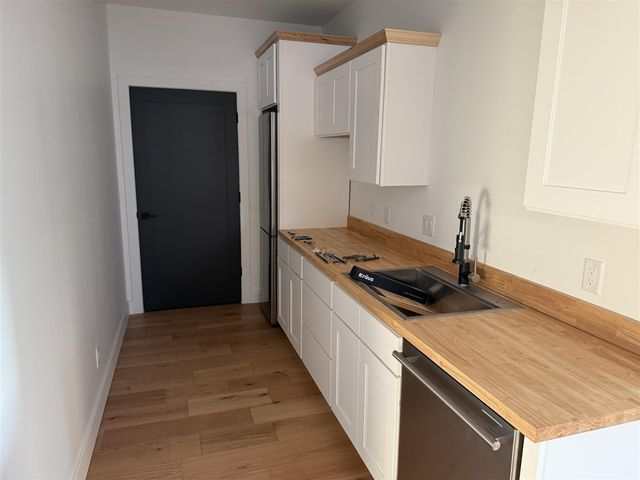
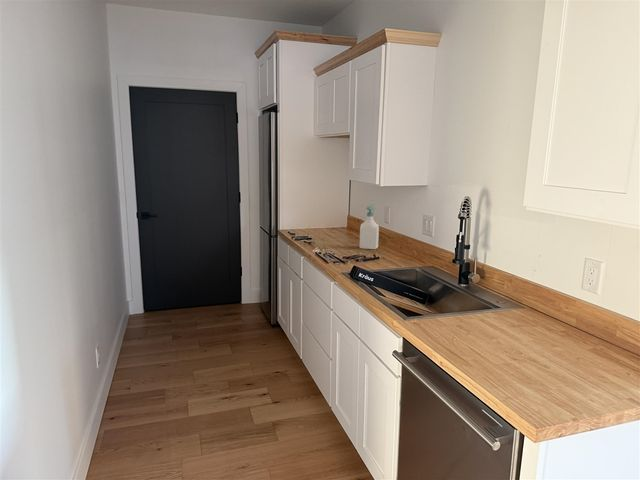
+ soap bottle [359,205,380,250]
